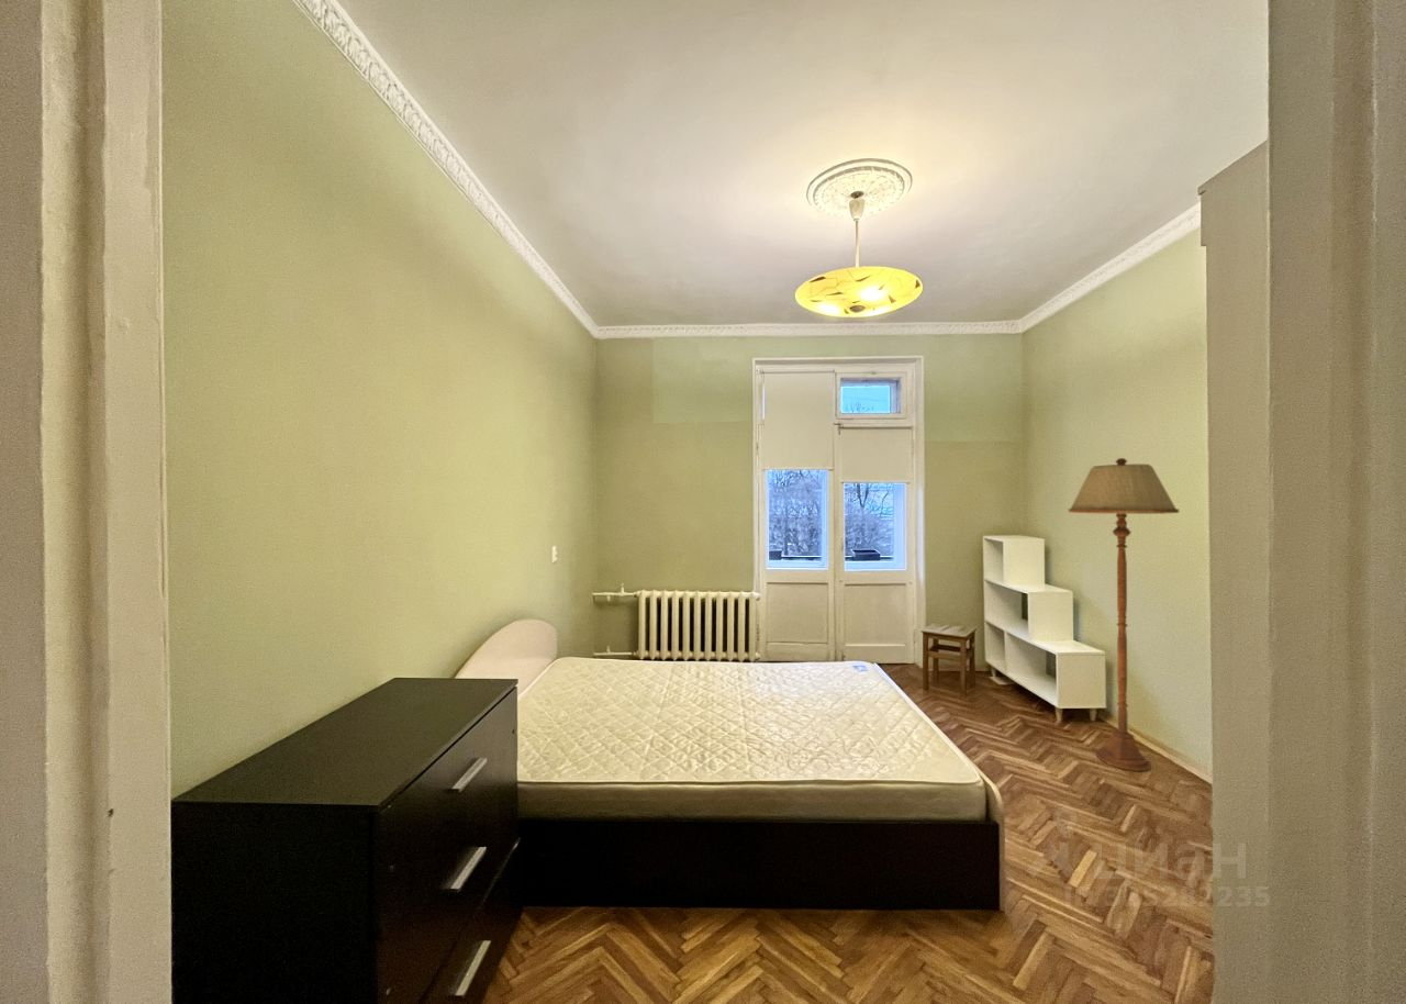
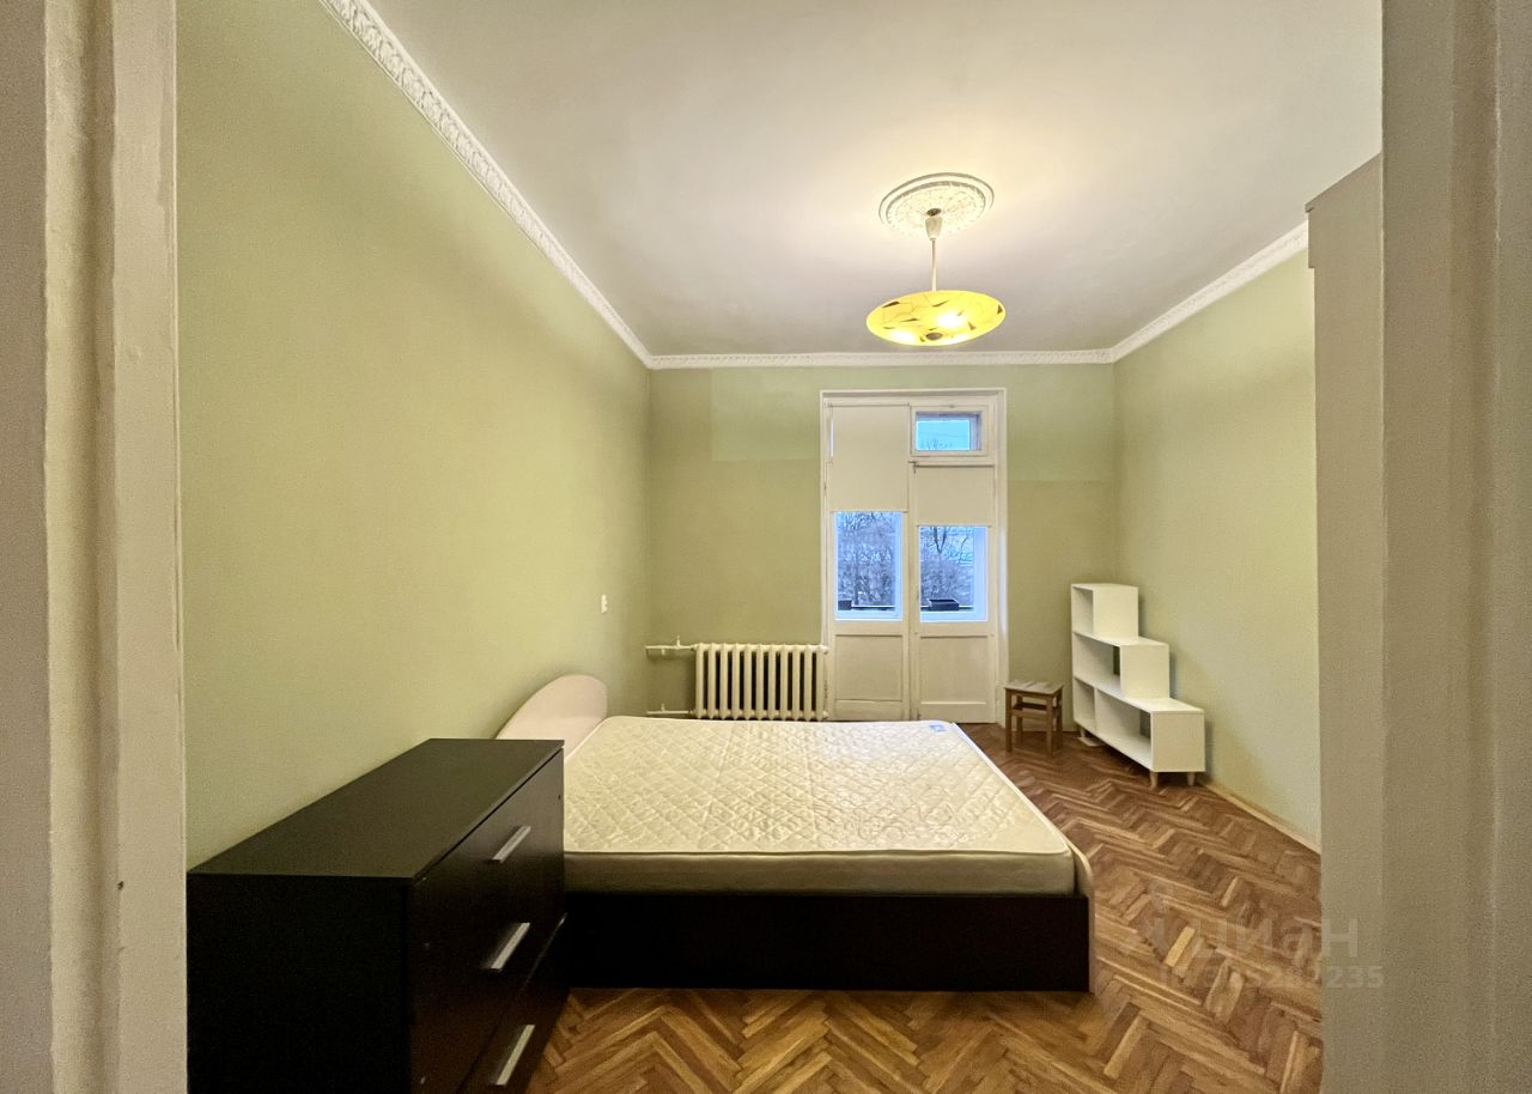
- floor lamp [1068,457,1180,772]
